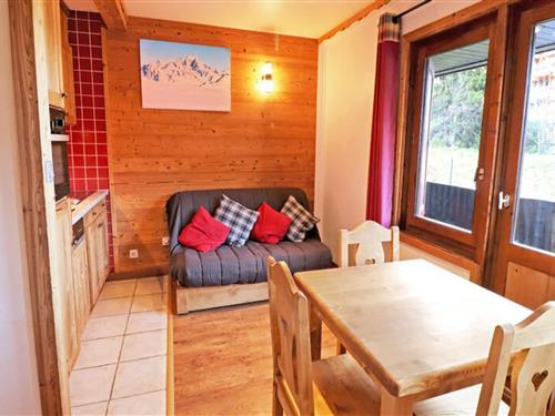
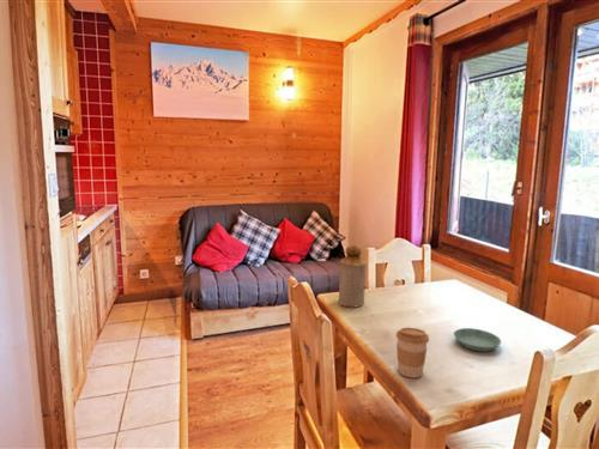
+ coffee cup [394,327,430,378]
+ bottle [338,244,368,308]
+ saucer [453,327,502,352]
